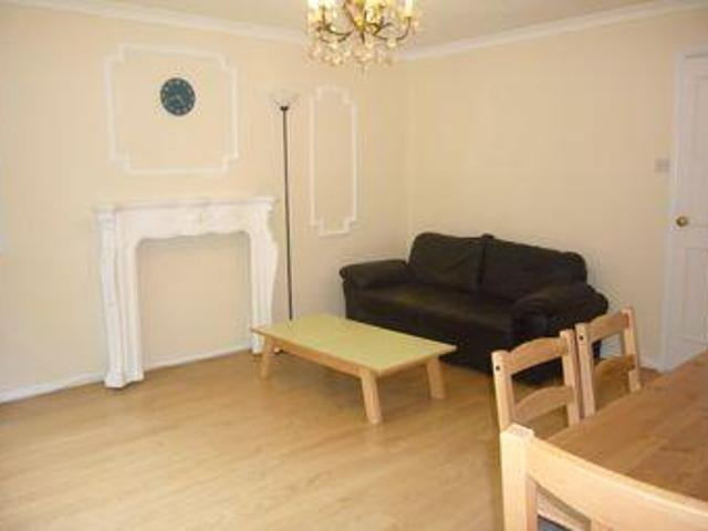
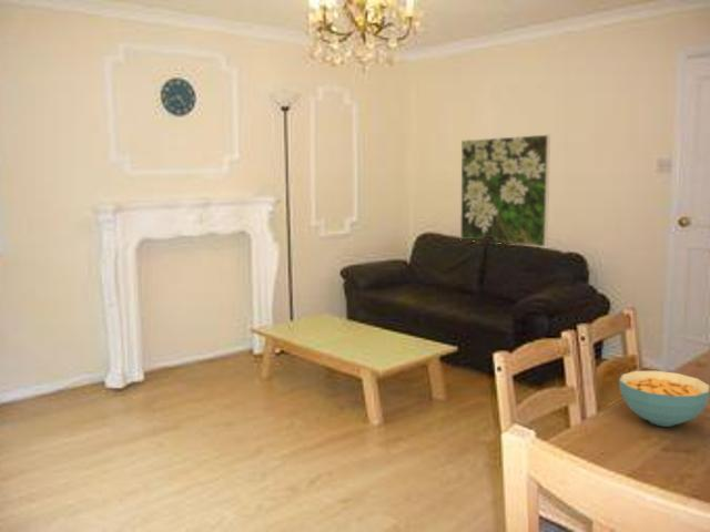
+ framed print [459,134,551,248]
+ cereal bowl [618,370,710,428]
